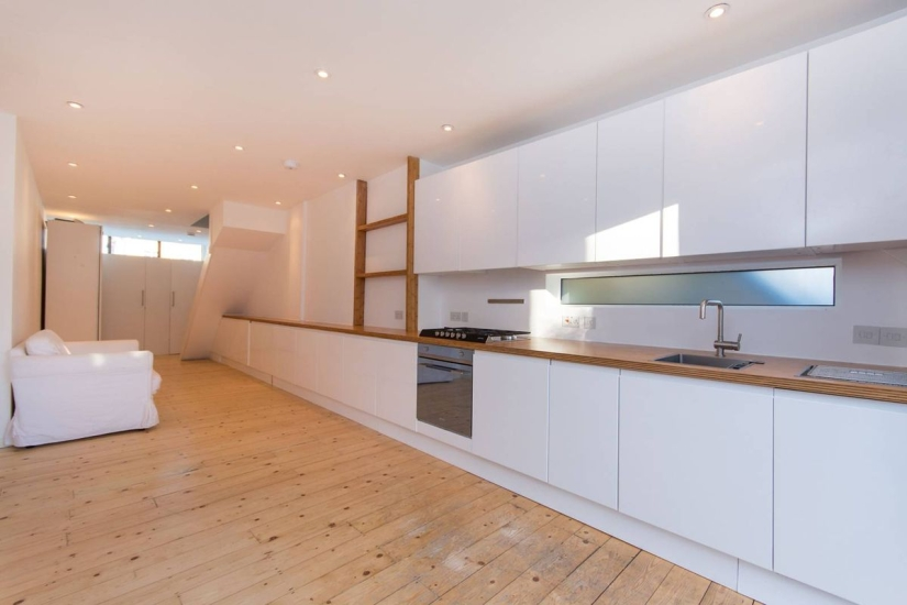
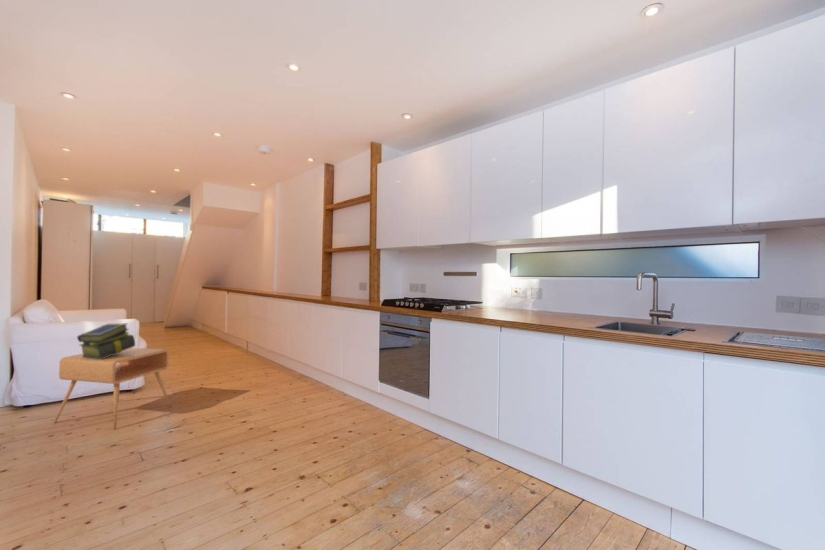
+ side table [53,347,172,431]
+ stack of books [76,323,136,360]
